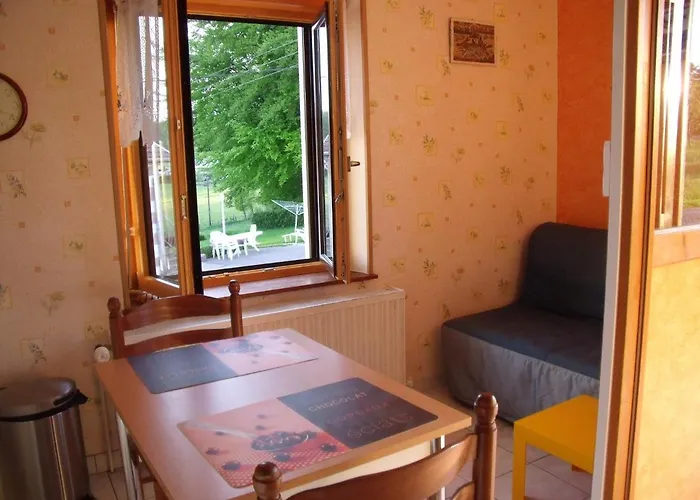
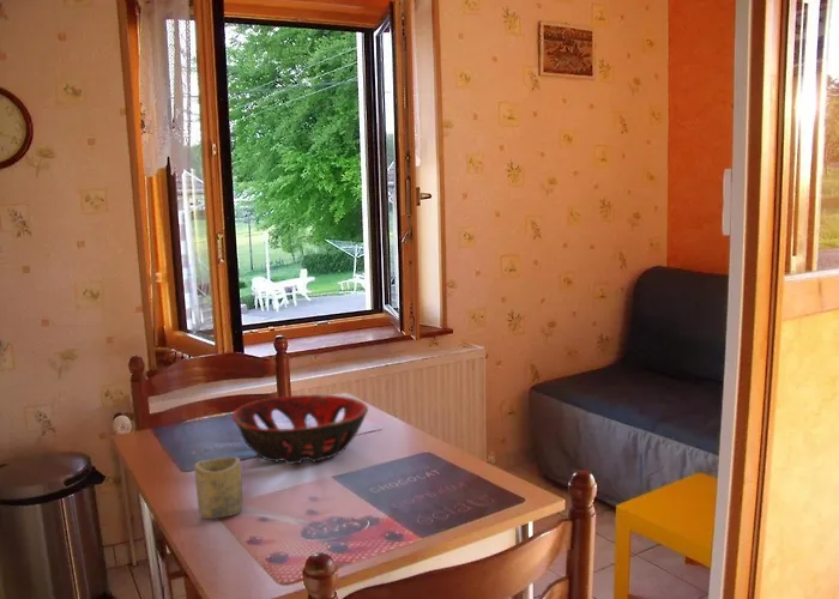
+ cup [193,456,243,520]
+ decorative bowl [231,393,369,466]
